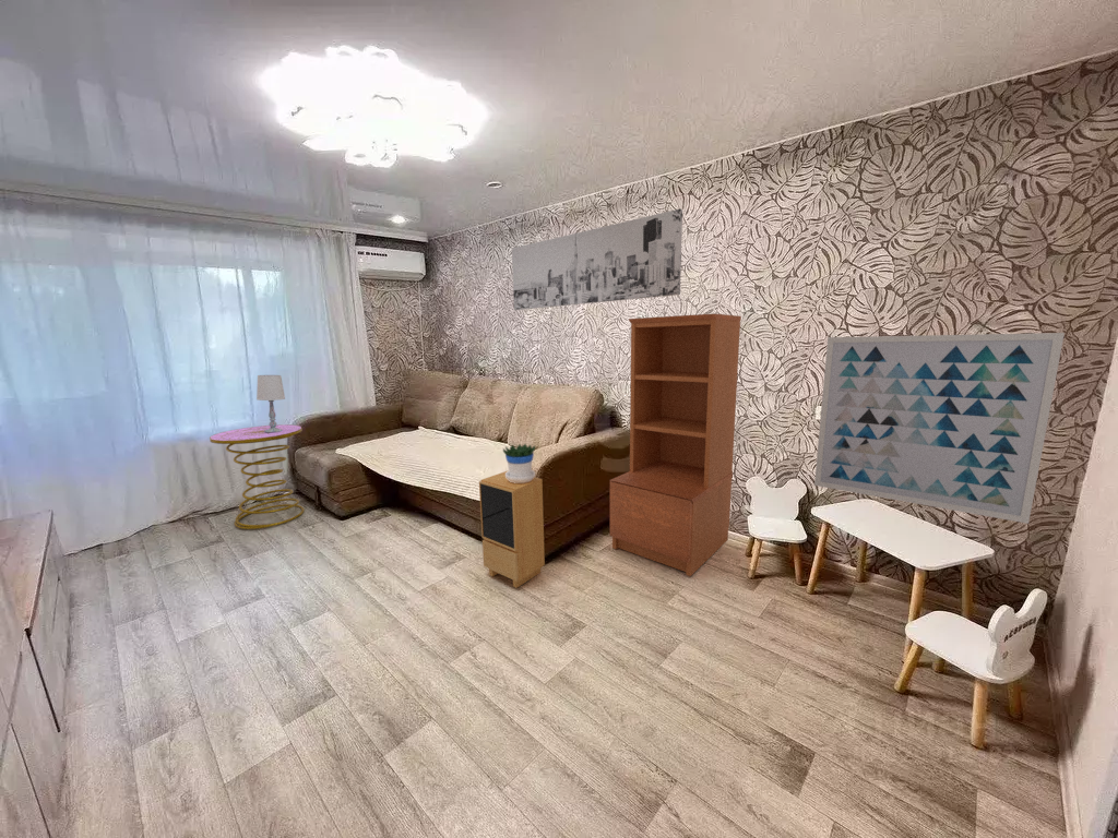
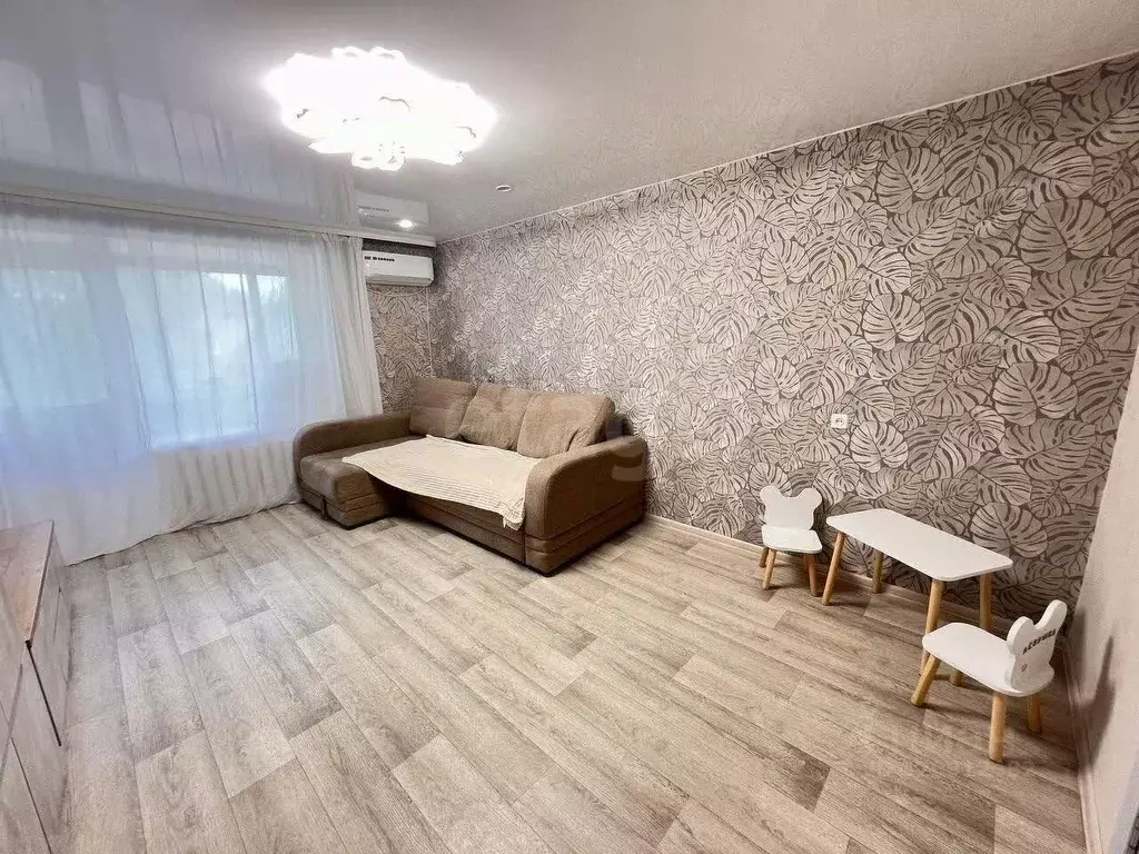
- wall art [511,208,683,311]
- bookshelf [609,312,742,577]
- side table [209,423,306,530]
- speaker [478,470,546,589]
- table lamp [255,374,286,432]
- flowerpot [502,443,536,483]
- wall art [813,332,1066,525]
